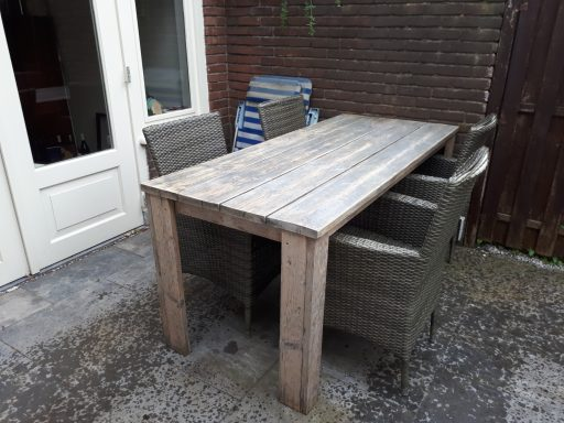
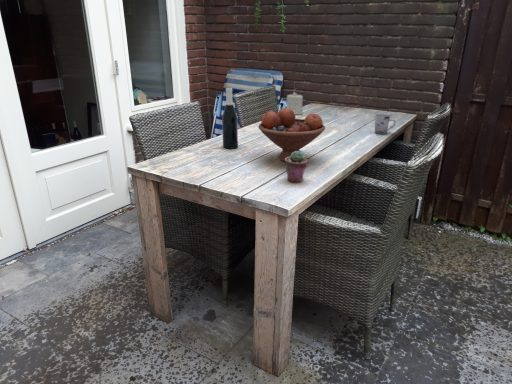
+ fruit bowl [258,107,326,162]
+ cup [374,113,397,135]
+ potted succulent [284,150,309,183]
+ candle [286,91,304,116]
+ wine bottle [221,86,239,150]
